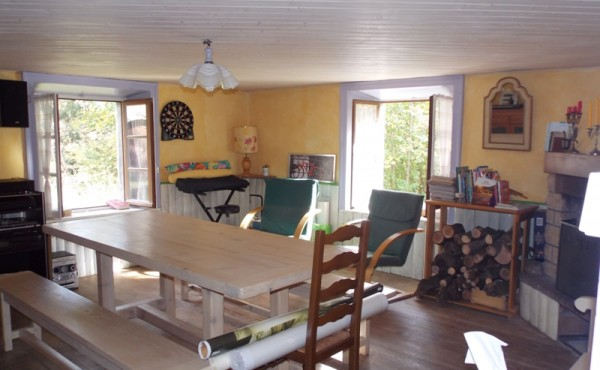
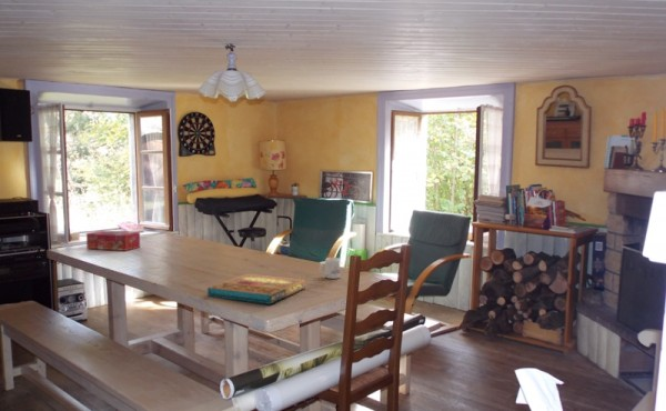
+ pizza box [206,273,306,305]
+ mug [319,257,341,280]
+ tissue box [85,229,141,252]
